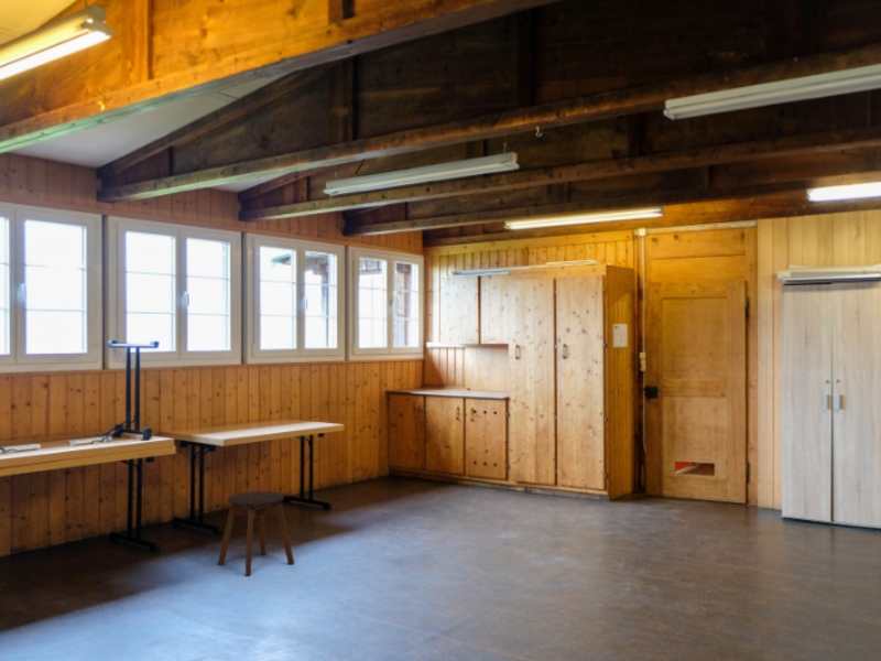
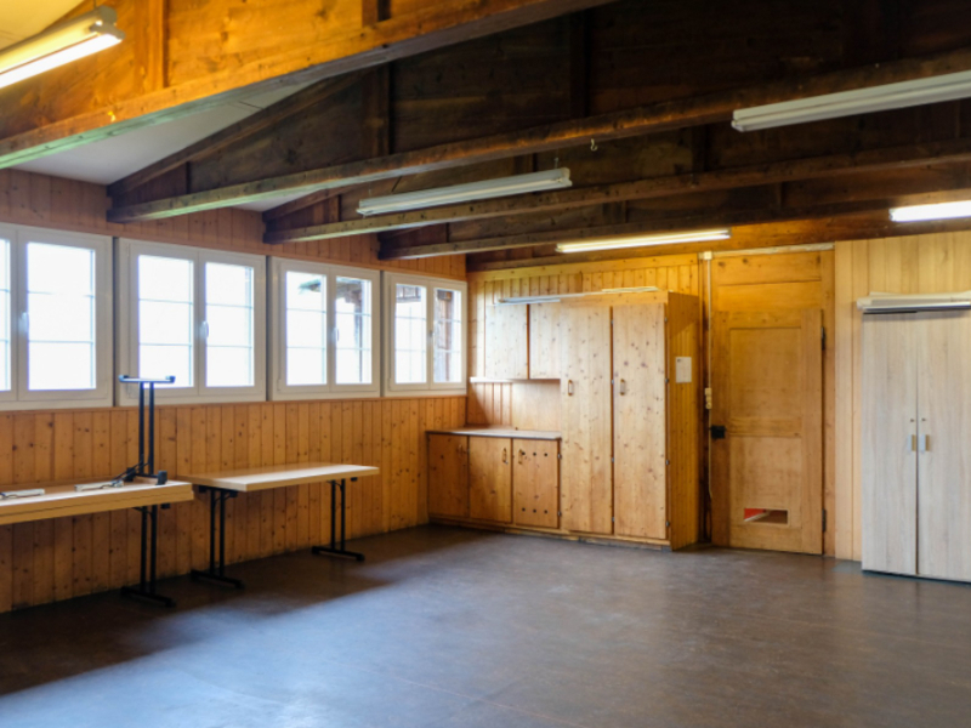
- stool [216,490,295,577]
